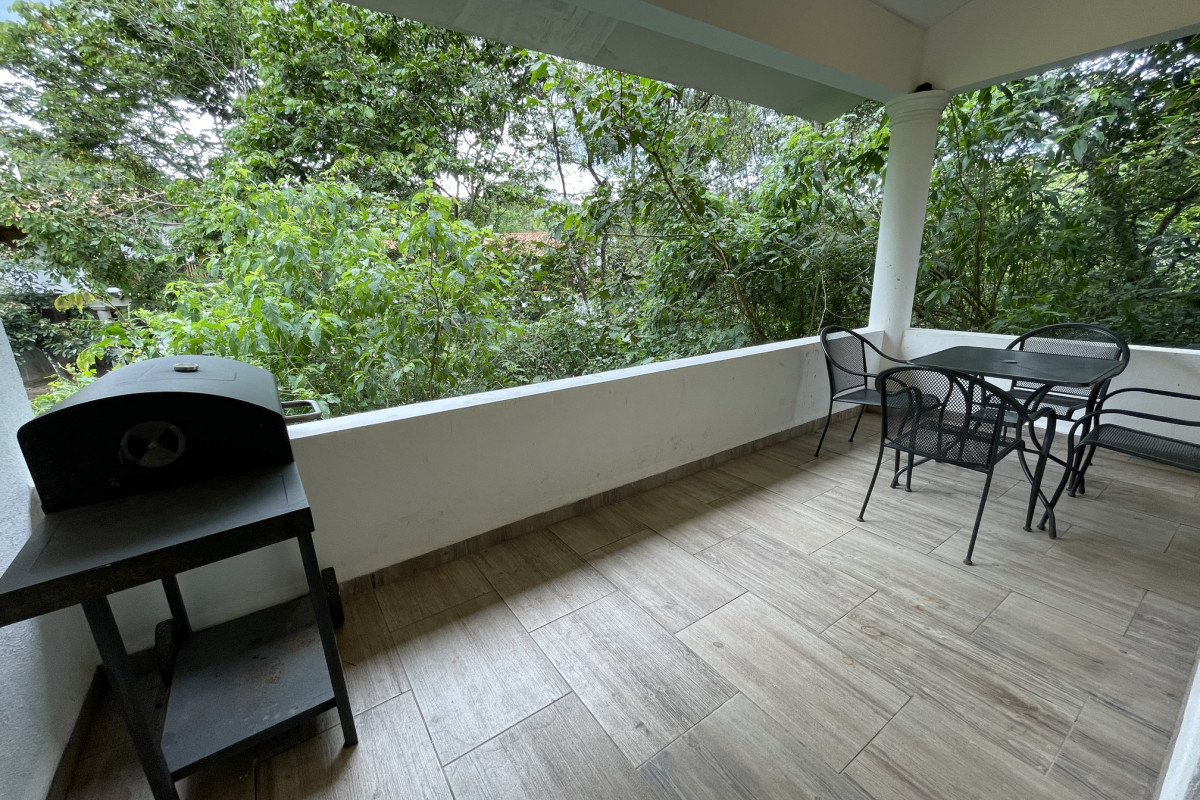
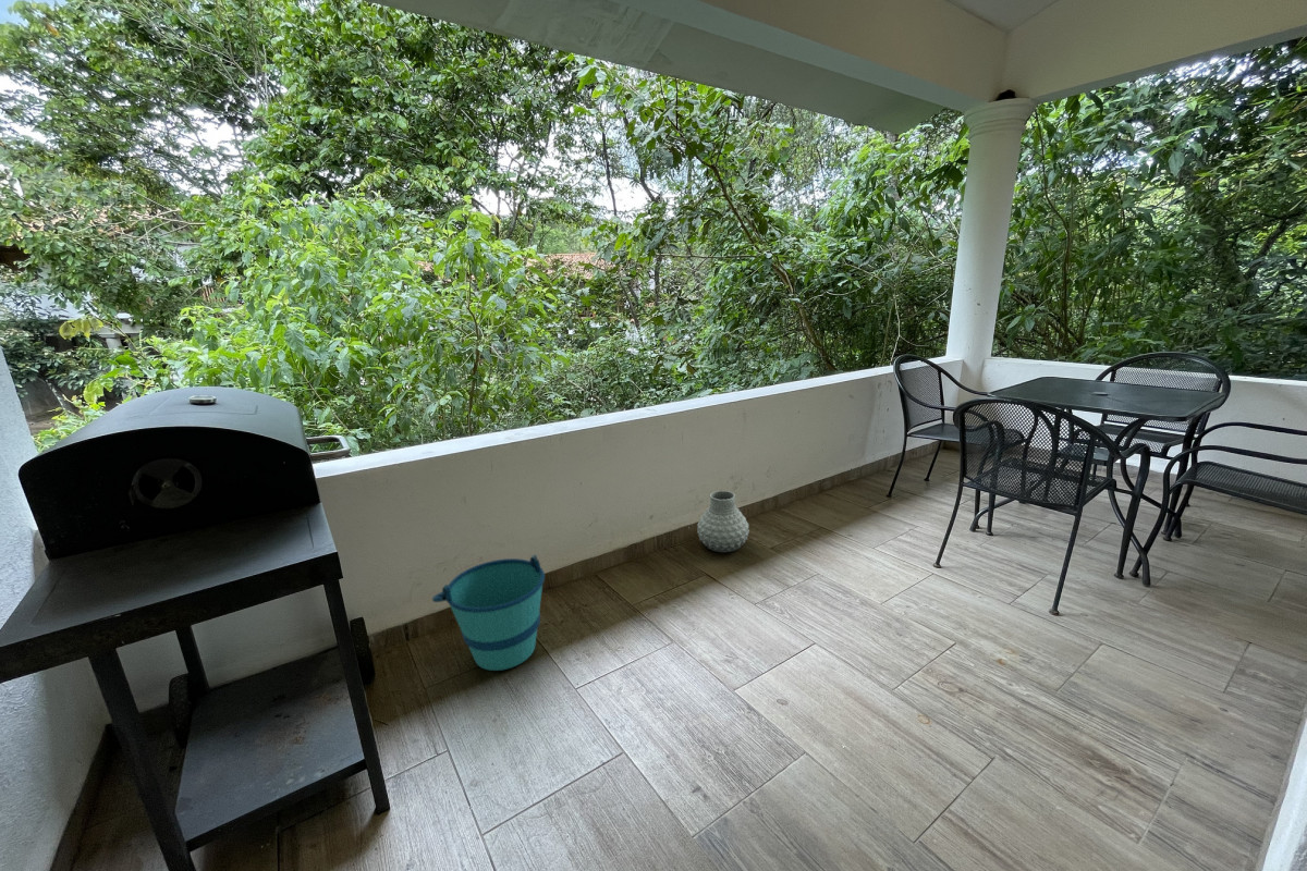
+ vase [696,490,750,553]
+ bucket [431,554,546,672]
